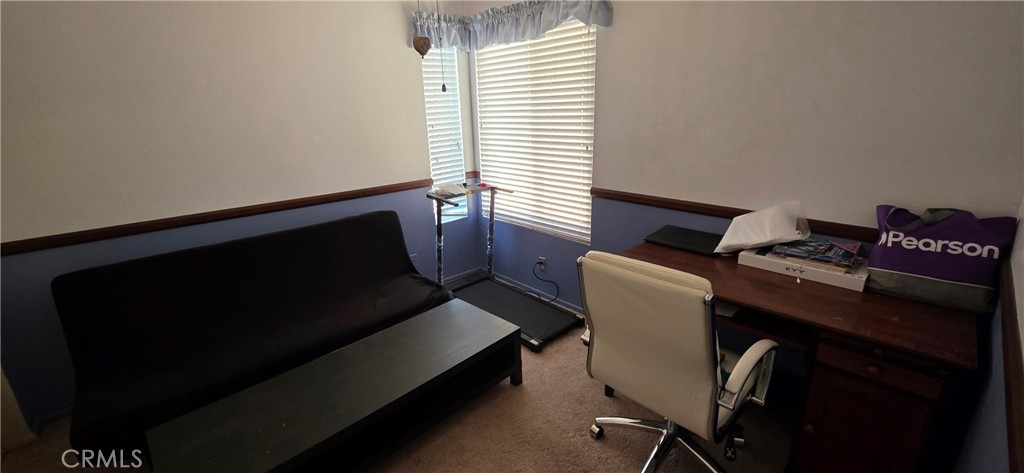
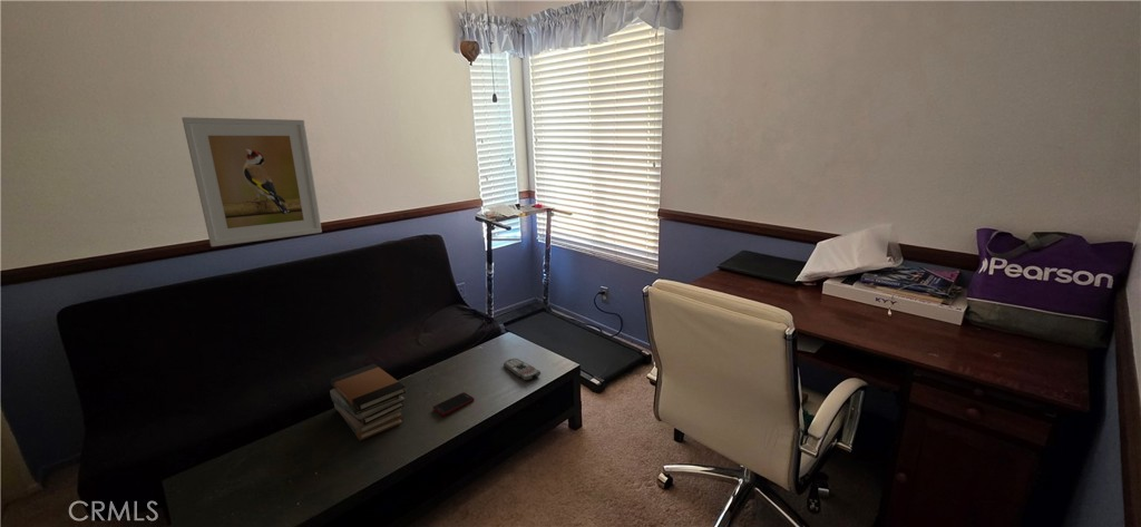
+ cell phone [432,391,475,417]
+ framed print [181,116,323,247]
+ book stack [329,363,407,441]
+ remote control [503,358,542,382]
